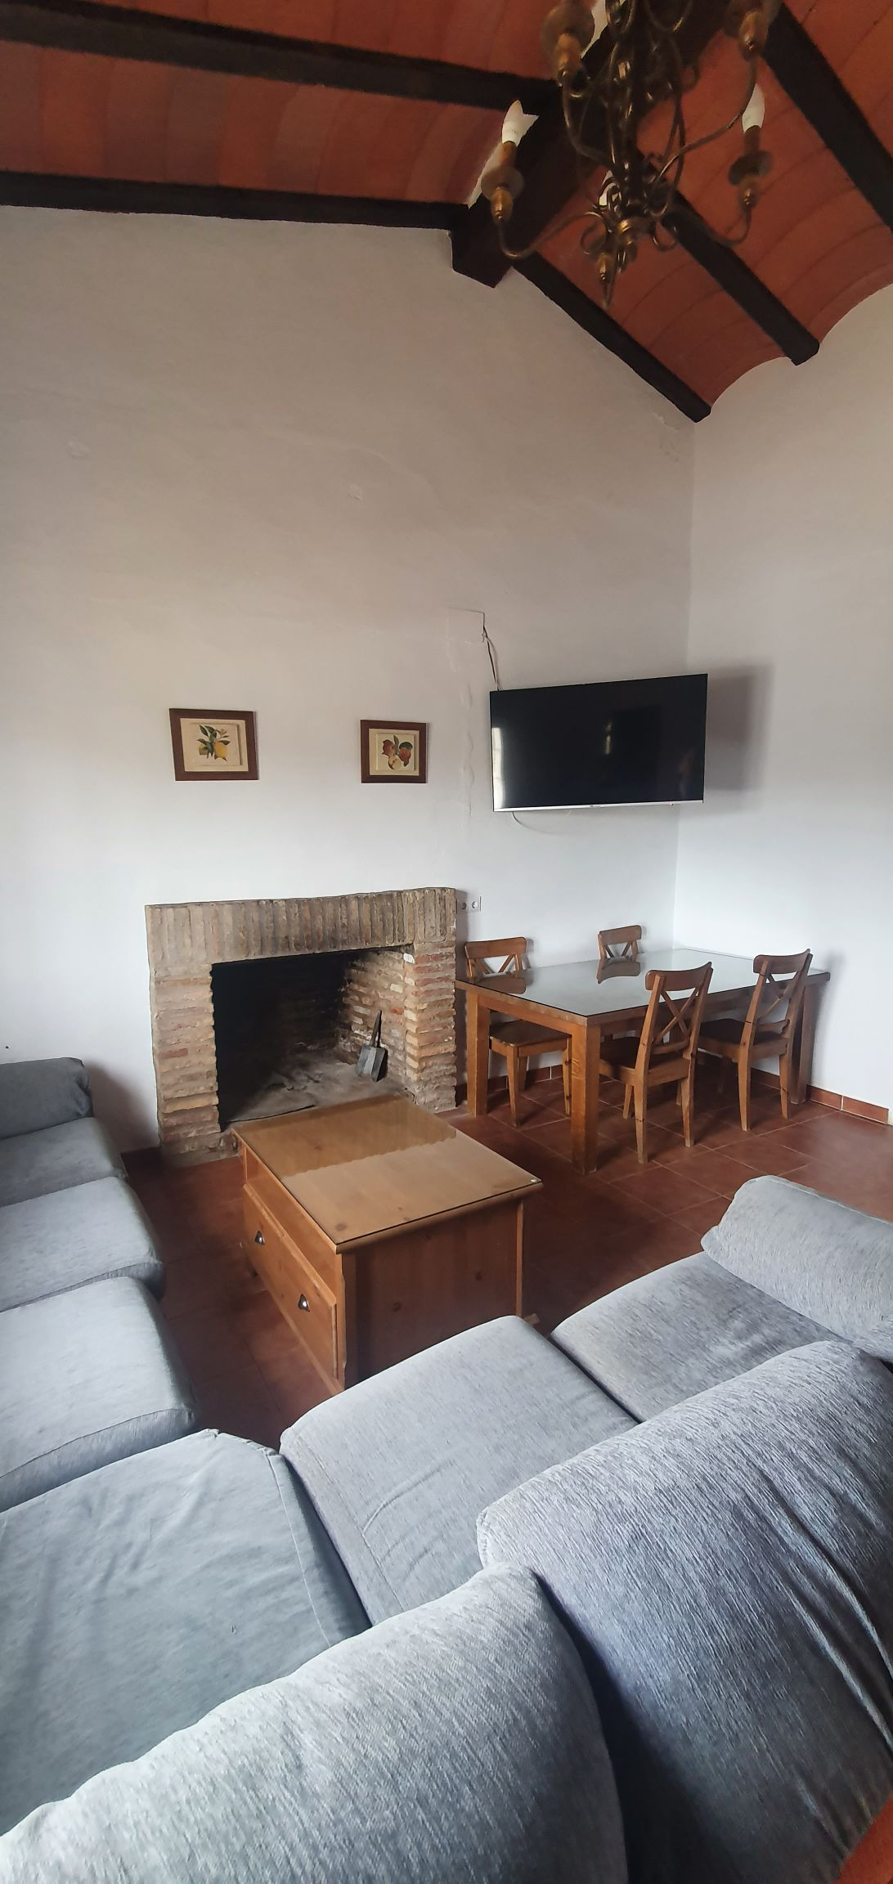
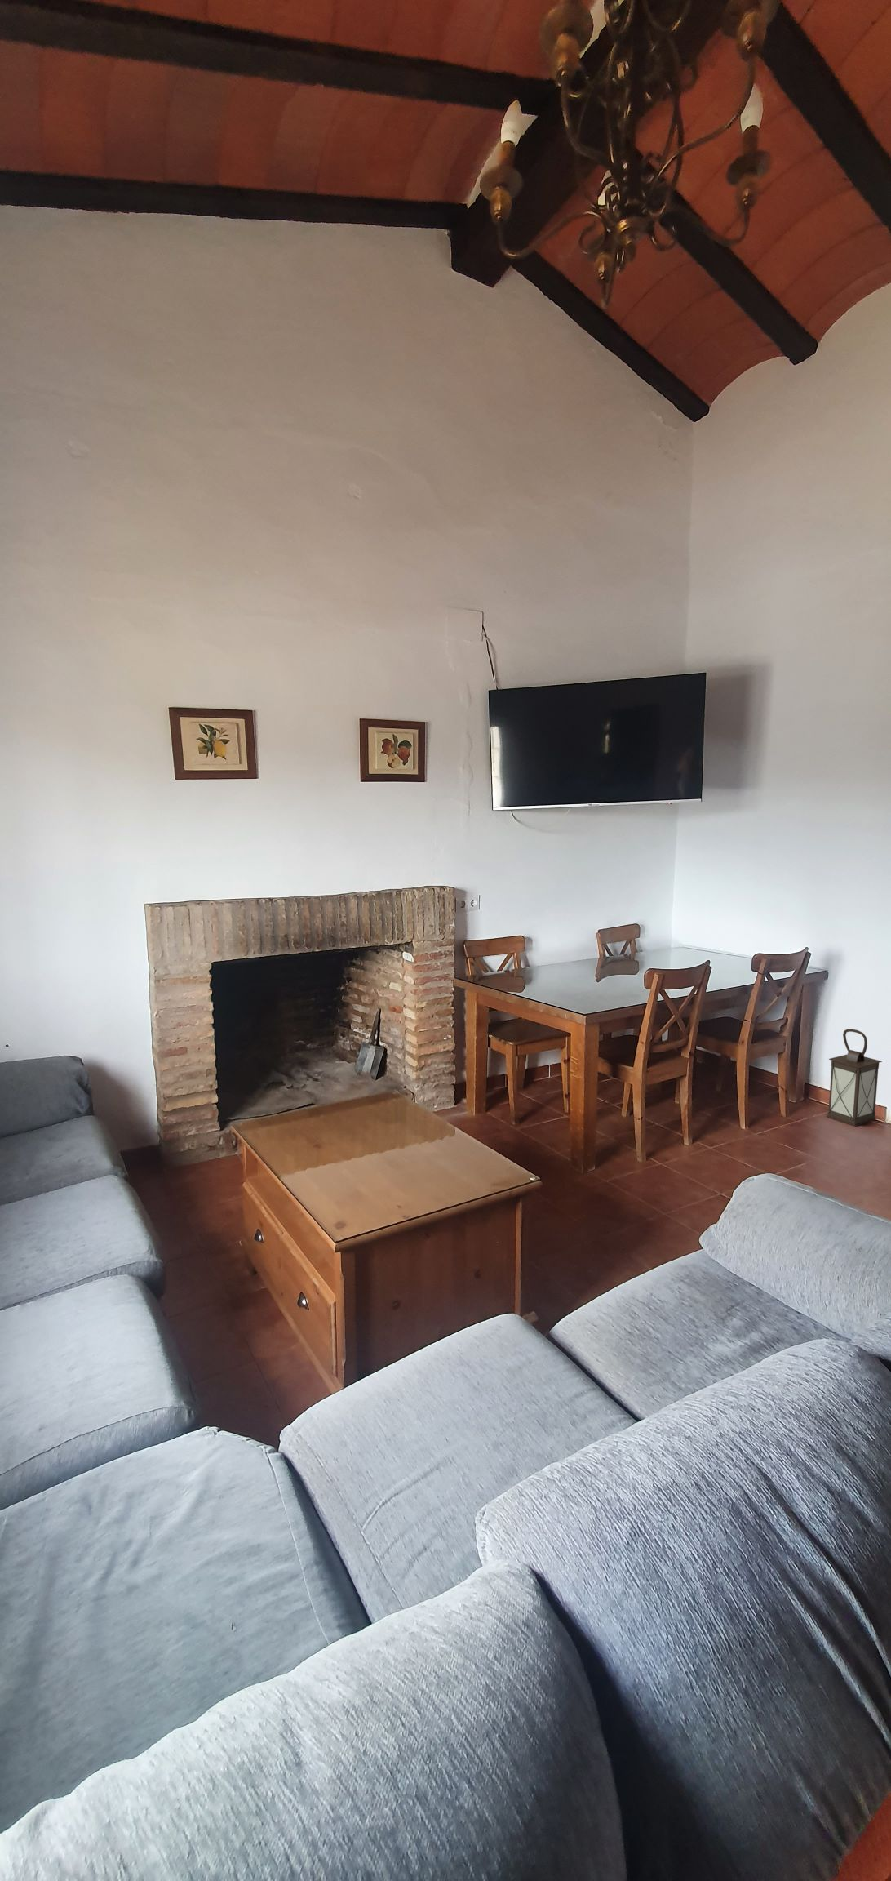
+ lantern [826,1028,883,1126]
